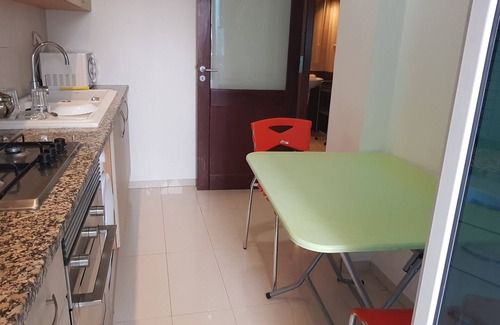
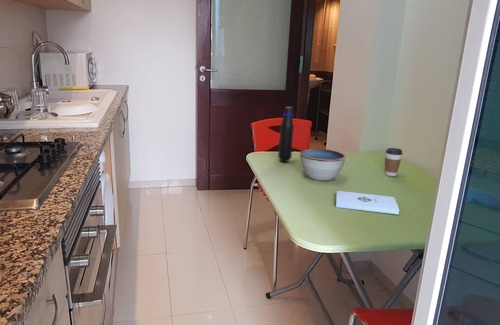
+ water bottle [277,106,295,163]
+ bowl [299,148,347,181]
+ coffee cup [384,147,403,177]
+ notepad [335,190,400,215]
